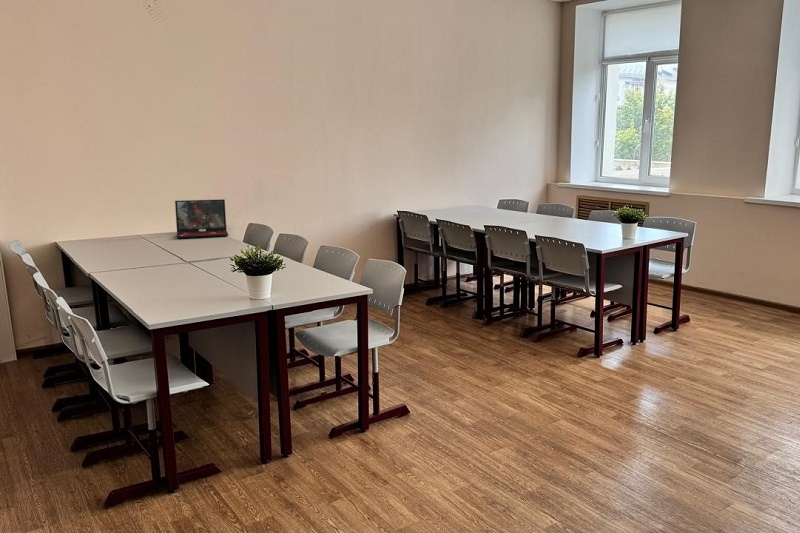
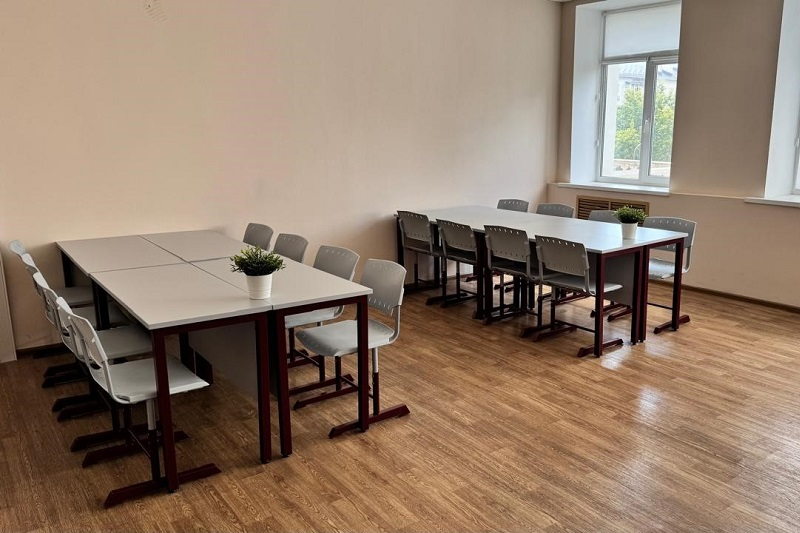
- laptop [174,199,229,239]
